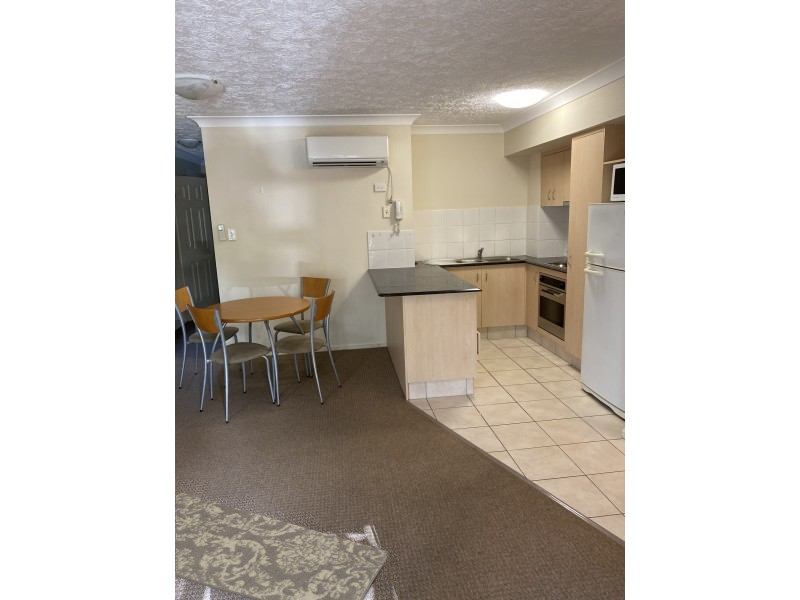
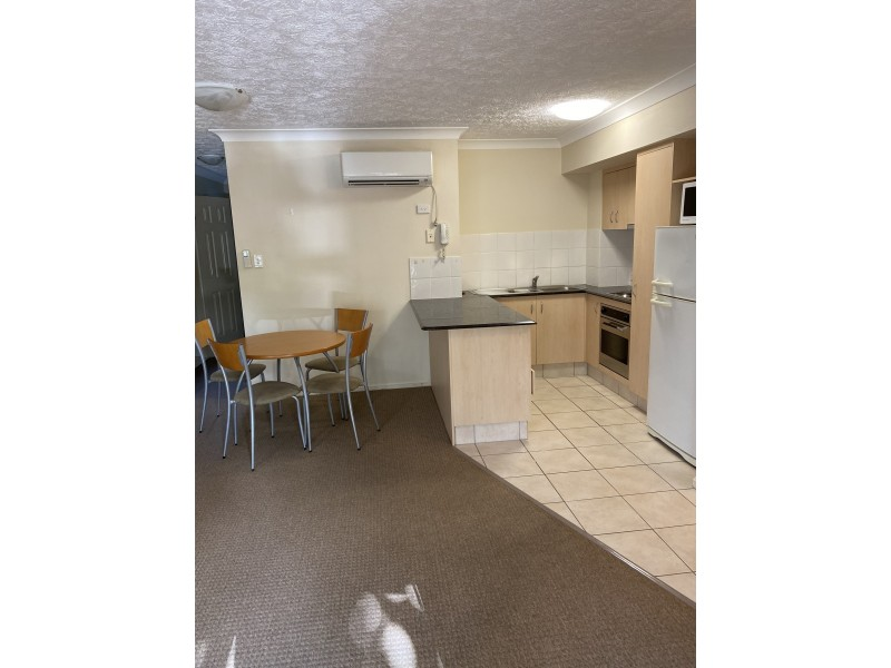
- rug [175,492,389,600]
